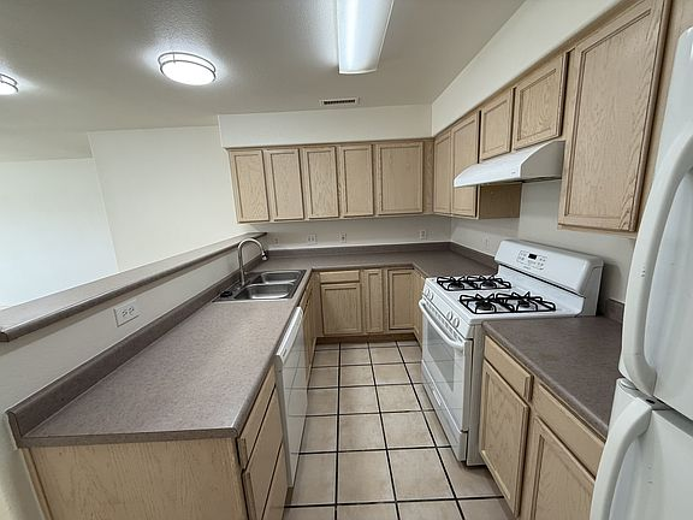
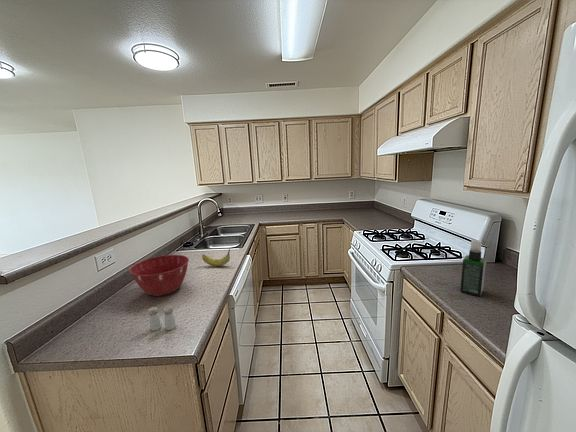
+ fruit [201,248,231,267]
+ spray bottle [459,239,487,297]
+ salt and pepper shaker [147,305,177,332]
+ mixing bowl [129,254,190,297]
